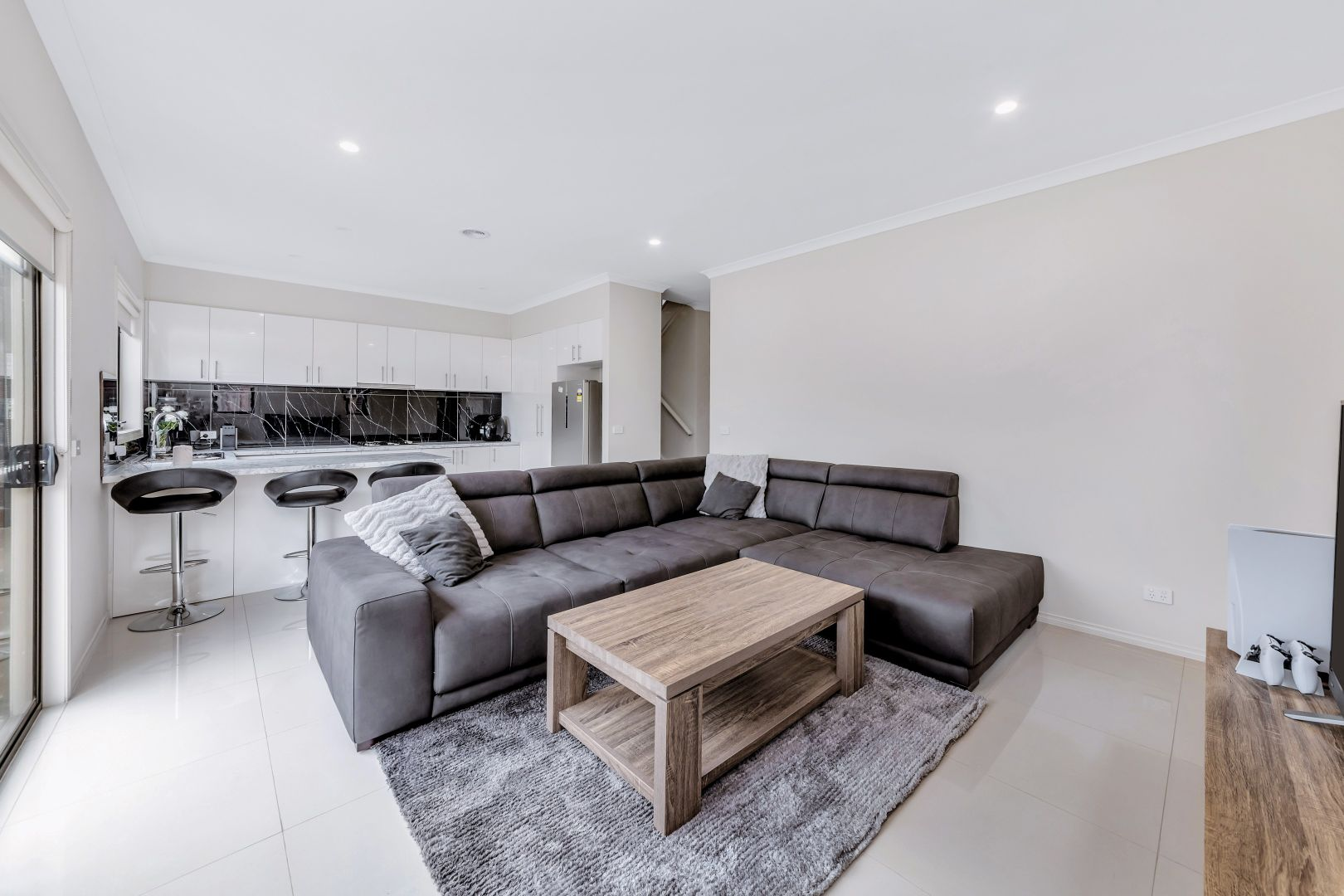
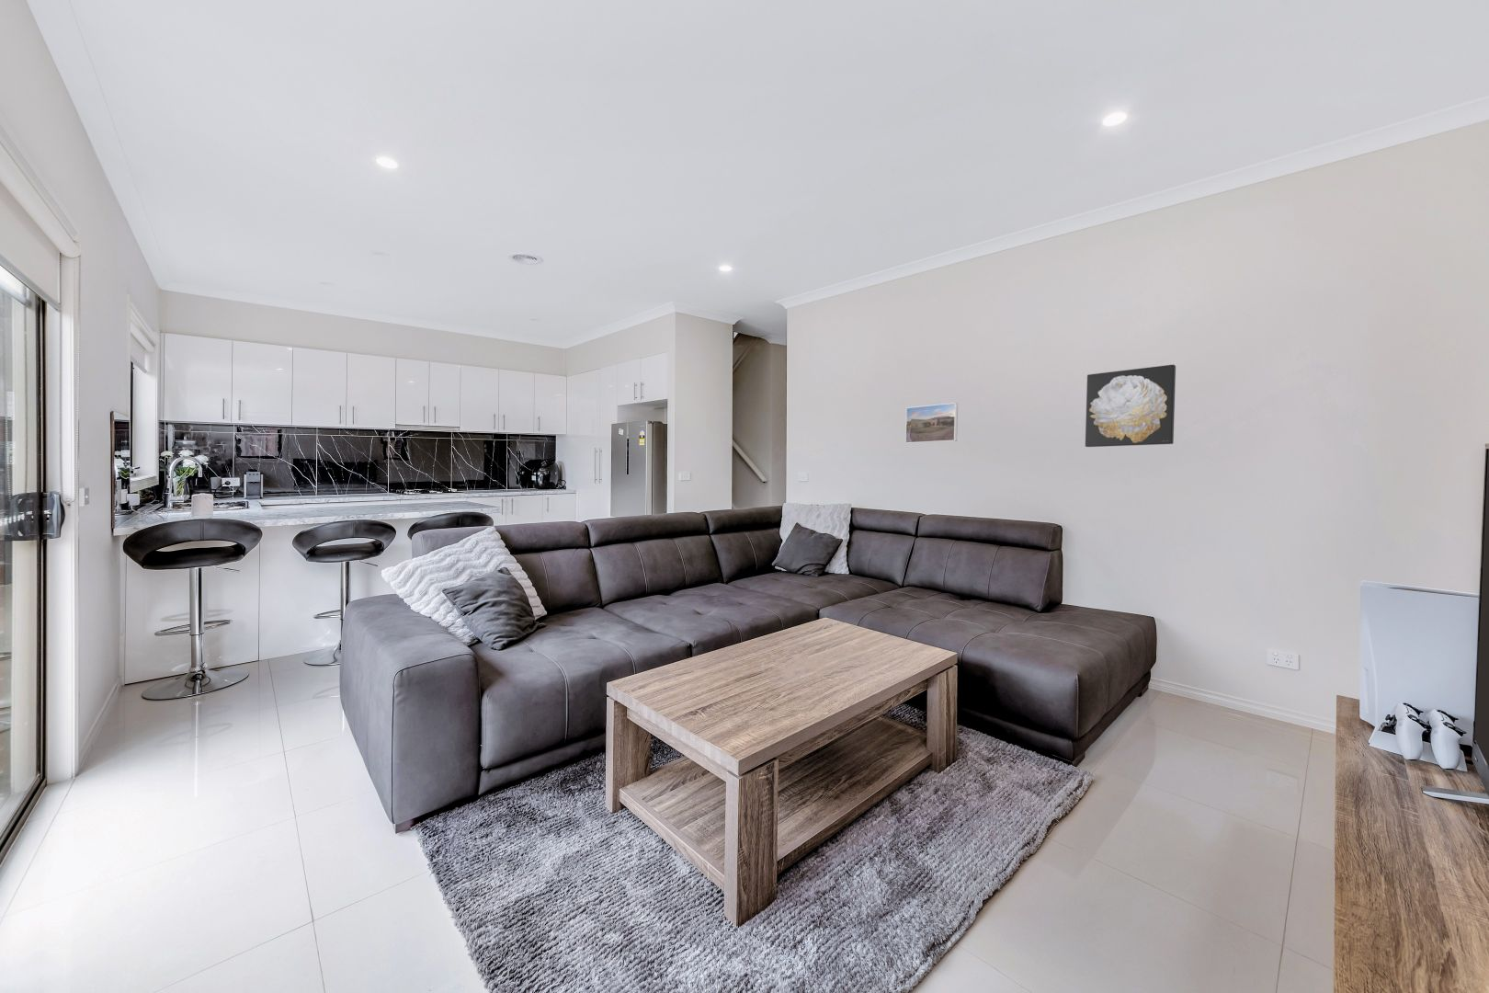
+ wall art [1085,365,1177,448]
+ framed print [904,402,958,444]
